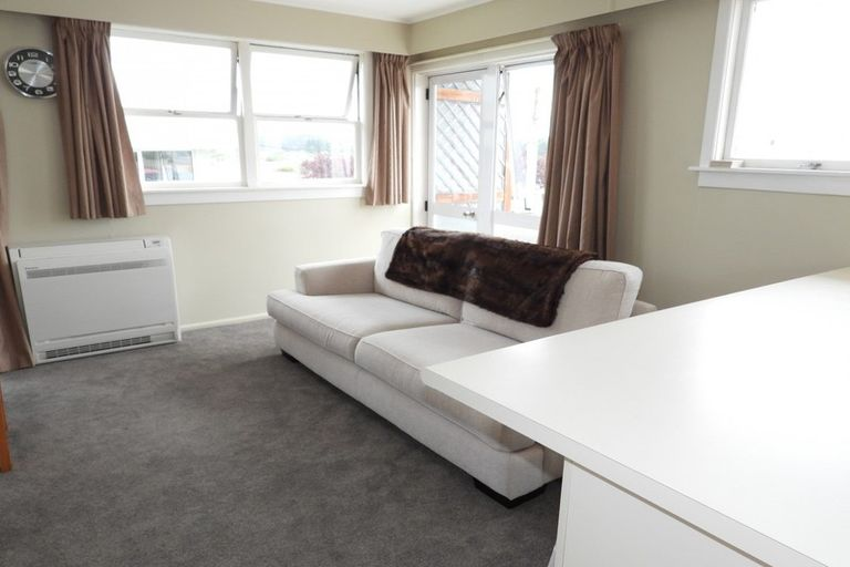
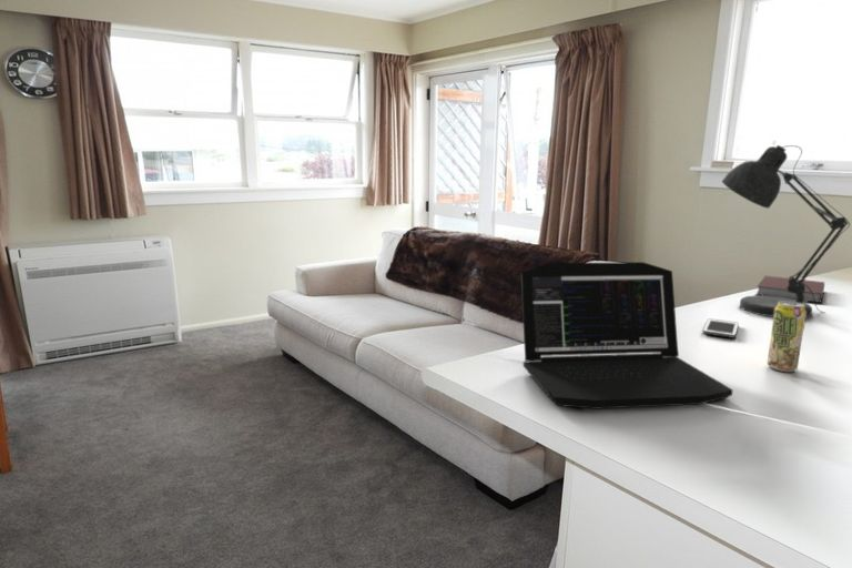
+ notebook [754,275,825,304]
+ desk lamp [721,144,851,318]
+ beverage can [765,302,807,373]
+ laptop [520,261,734,410]
+ cell phone [701,317,740,339]
